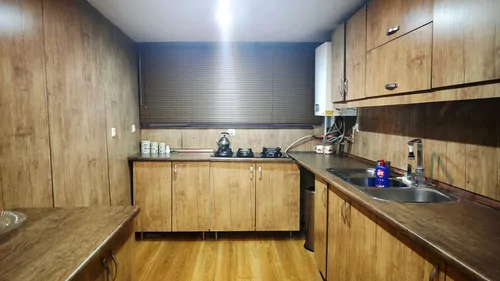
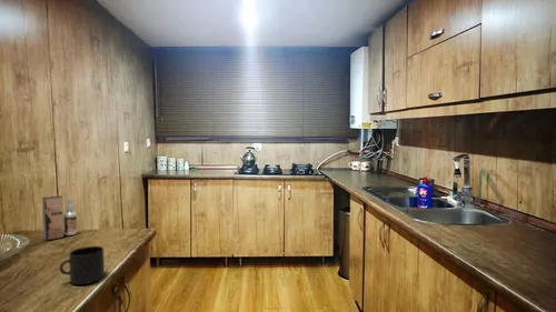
+ spray bottle [41,194,78,242]
+ mug [59,245,106,285]
